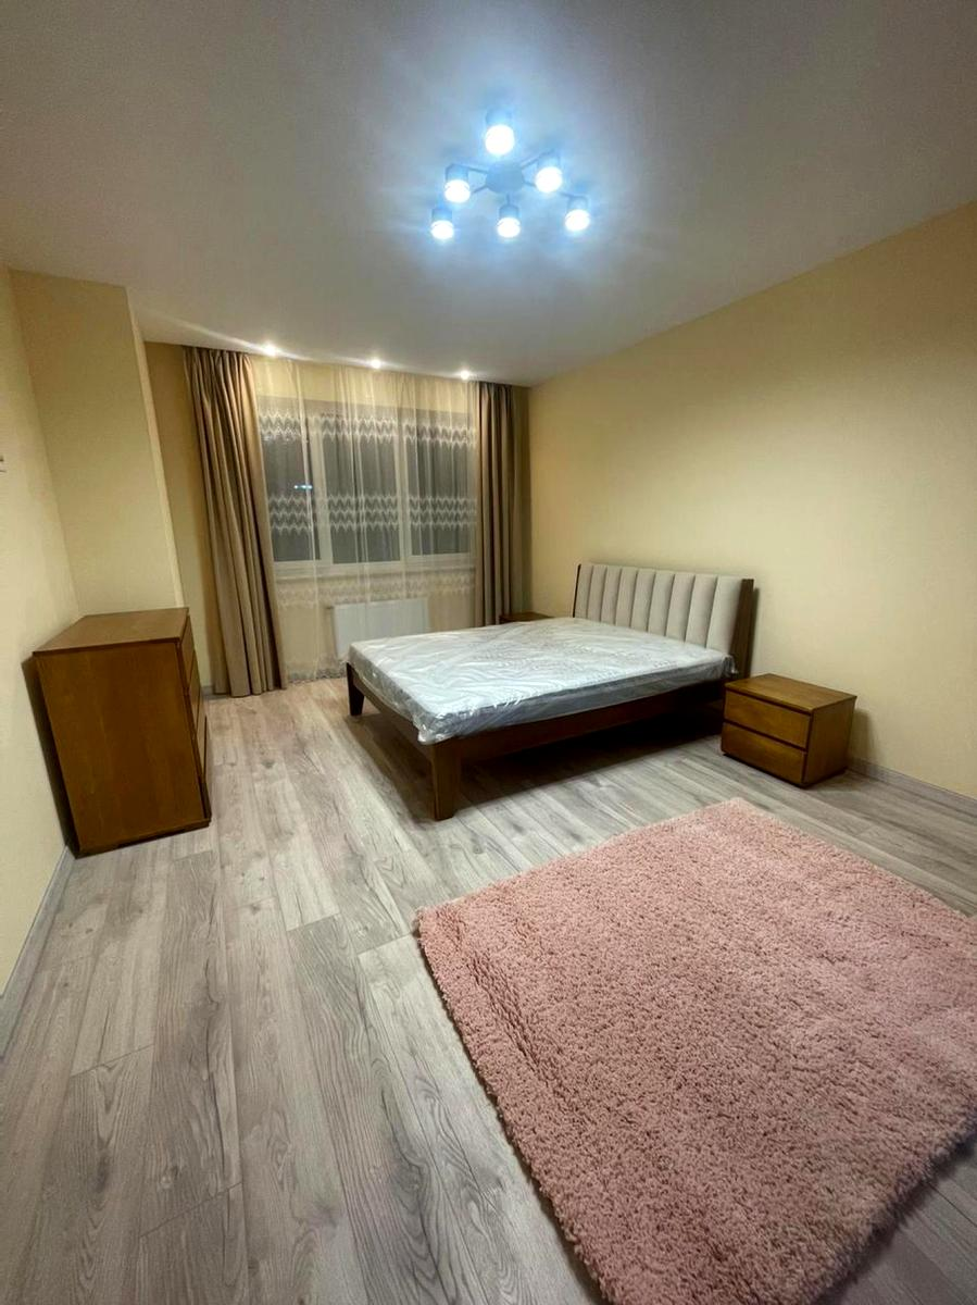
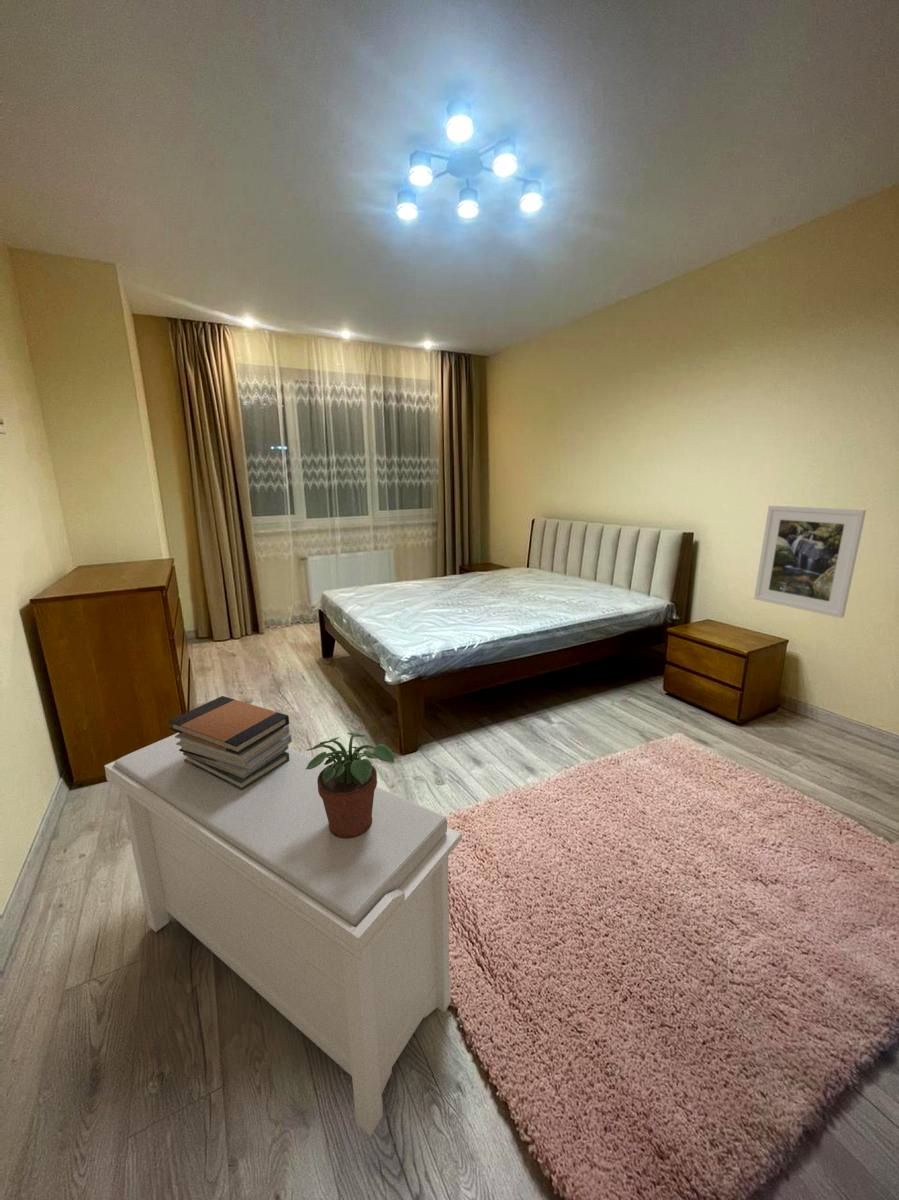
+ book stack [167,695,293,790]
+ bench [103,732,463,1137]
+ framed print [753,505,867,619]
+ potted plant [306,732,395,838]
